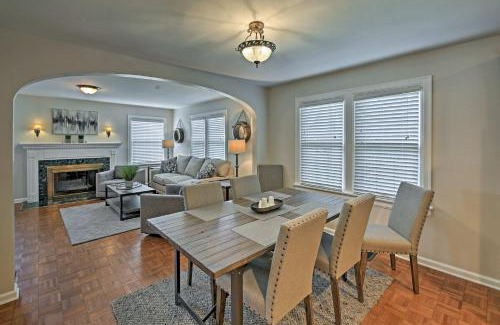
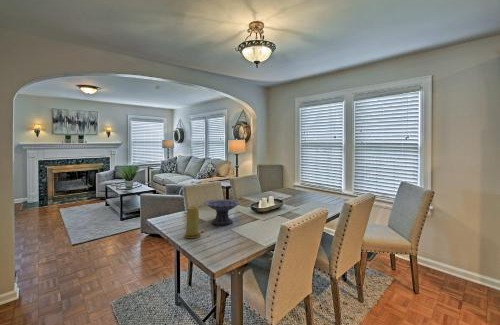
+ candle [183,206,202,239]
+ decorative bowl [203,199,242,226]
